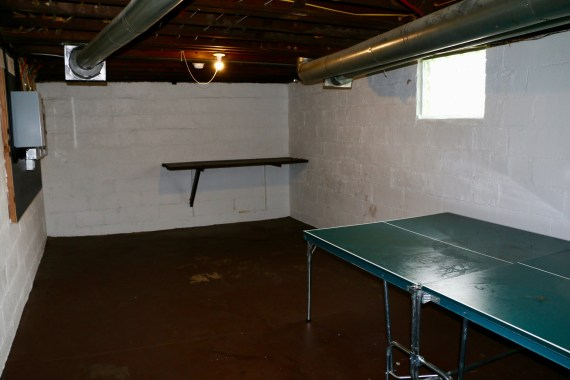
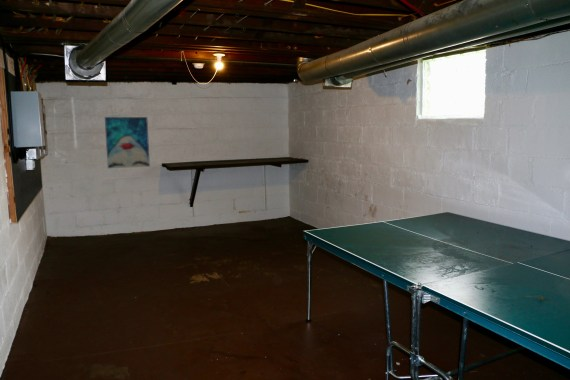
+ wall art [104,116,151,169]
